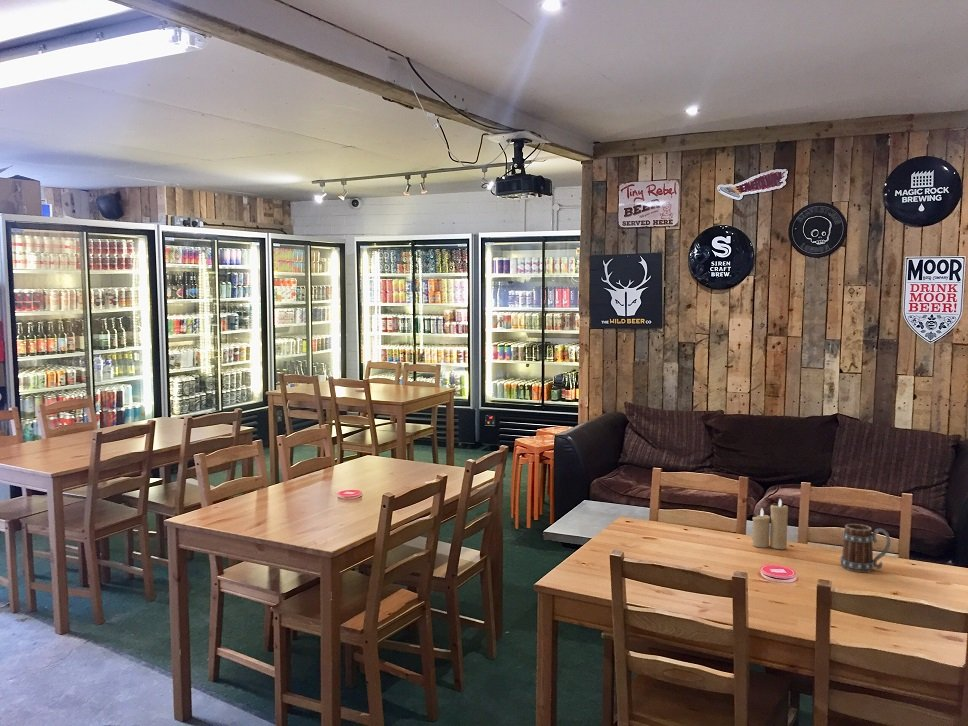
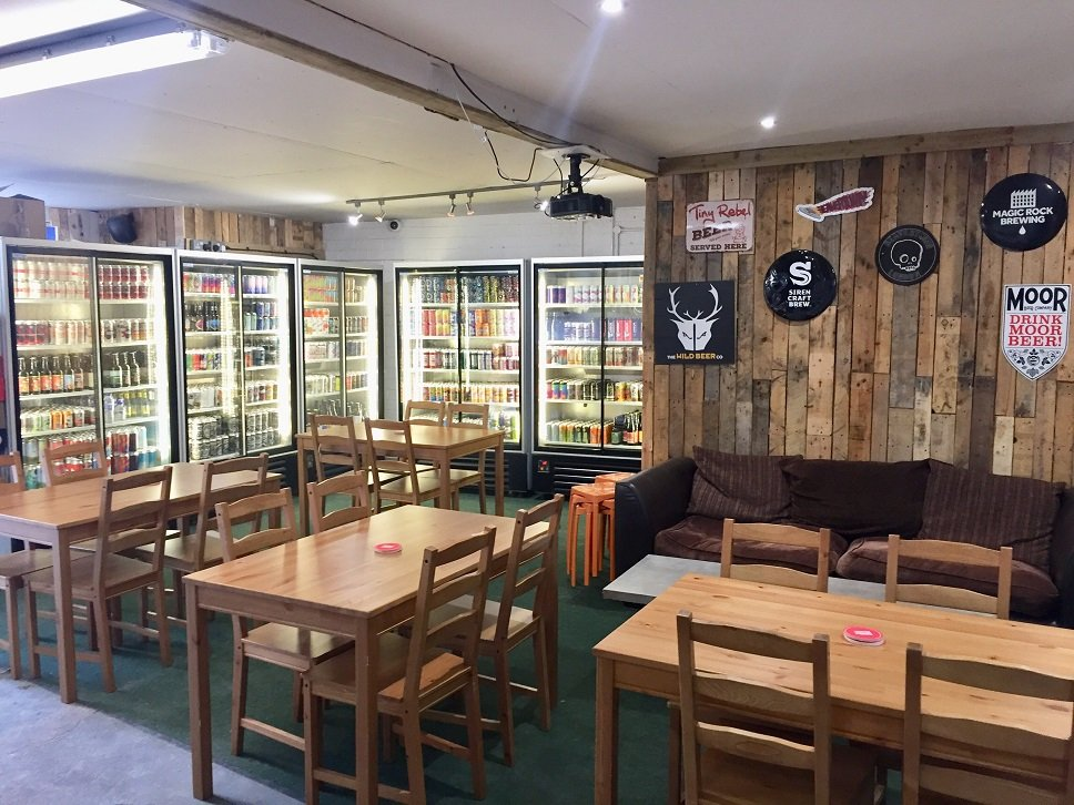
- beer mug [839,523,891,573]
- candle [751,498,789,550]
